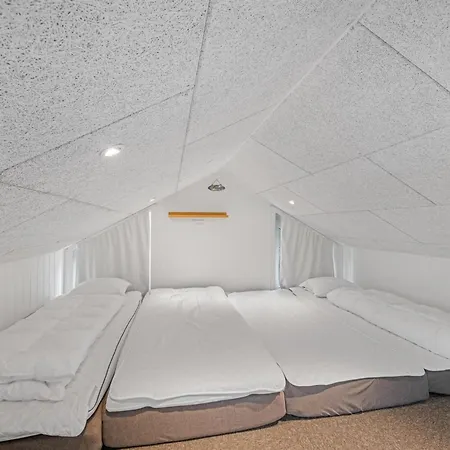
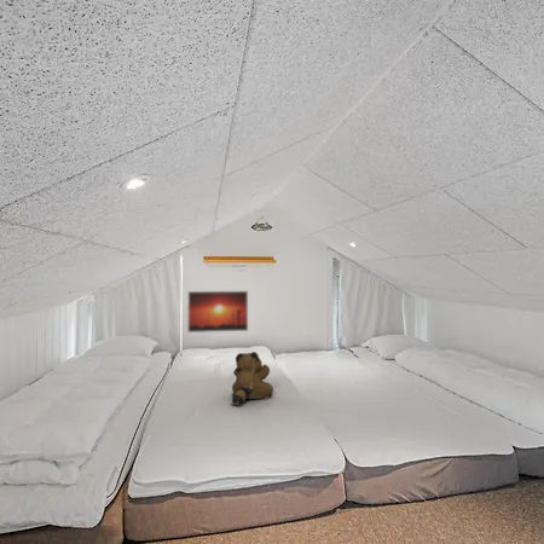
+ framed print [186,290,249,334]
+ teddy bear [230,351,274,407]
